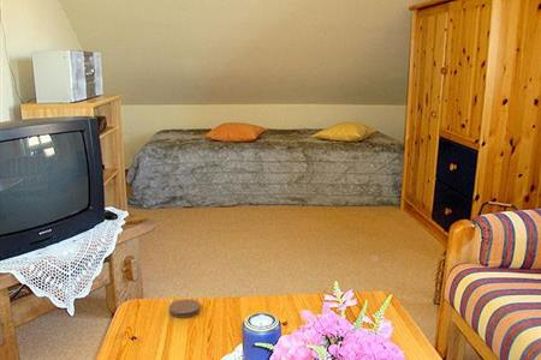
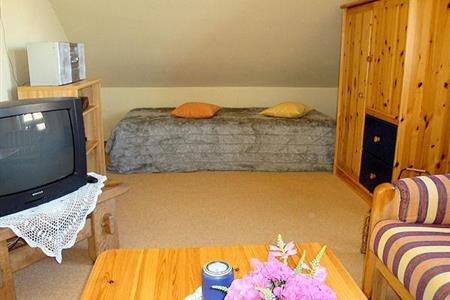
- coaster [167,298,202,319]
